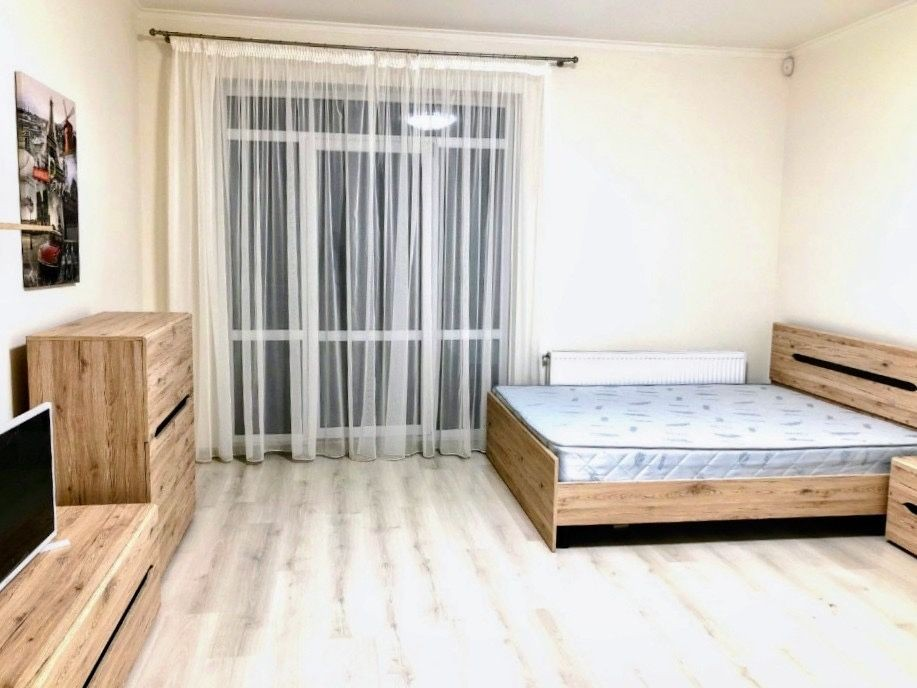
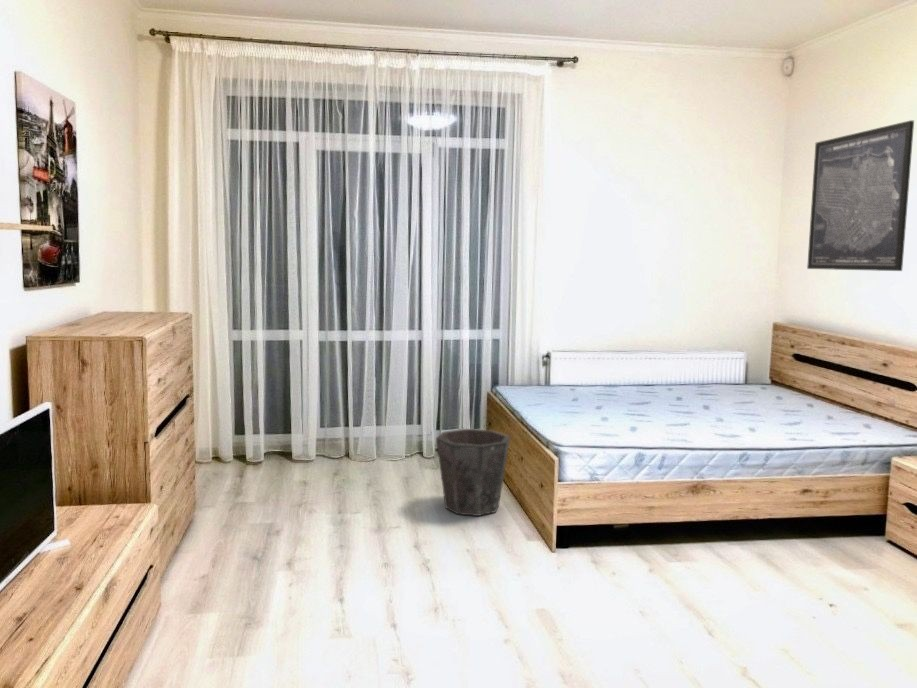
+ waste bin [435,428,511,517]
+ wall art [806,119,915,272]
